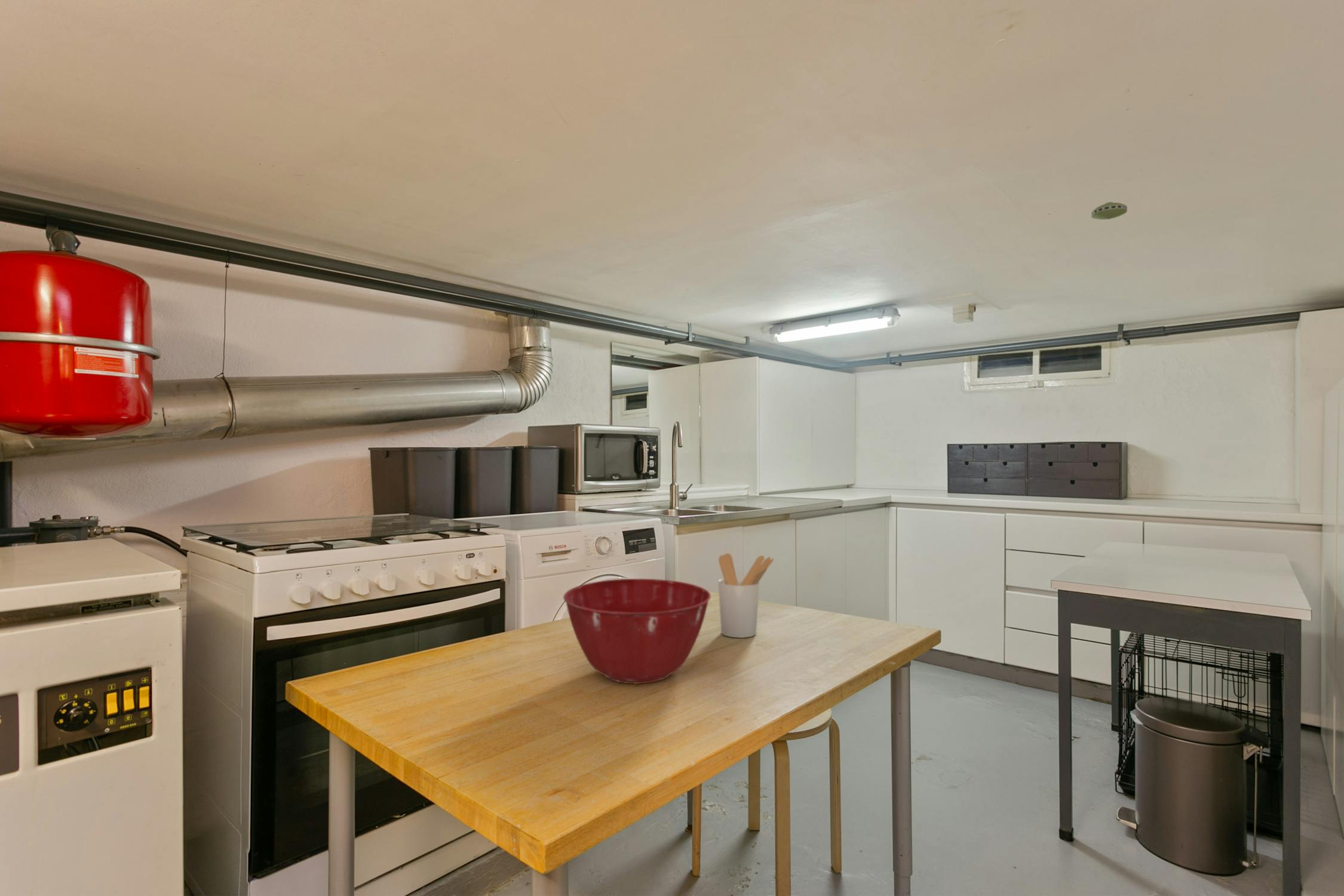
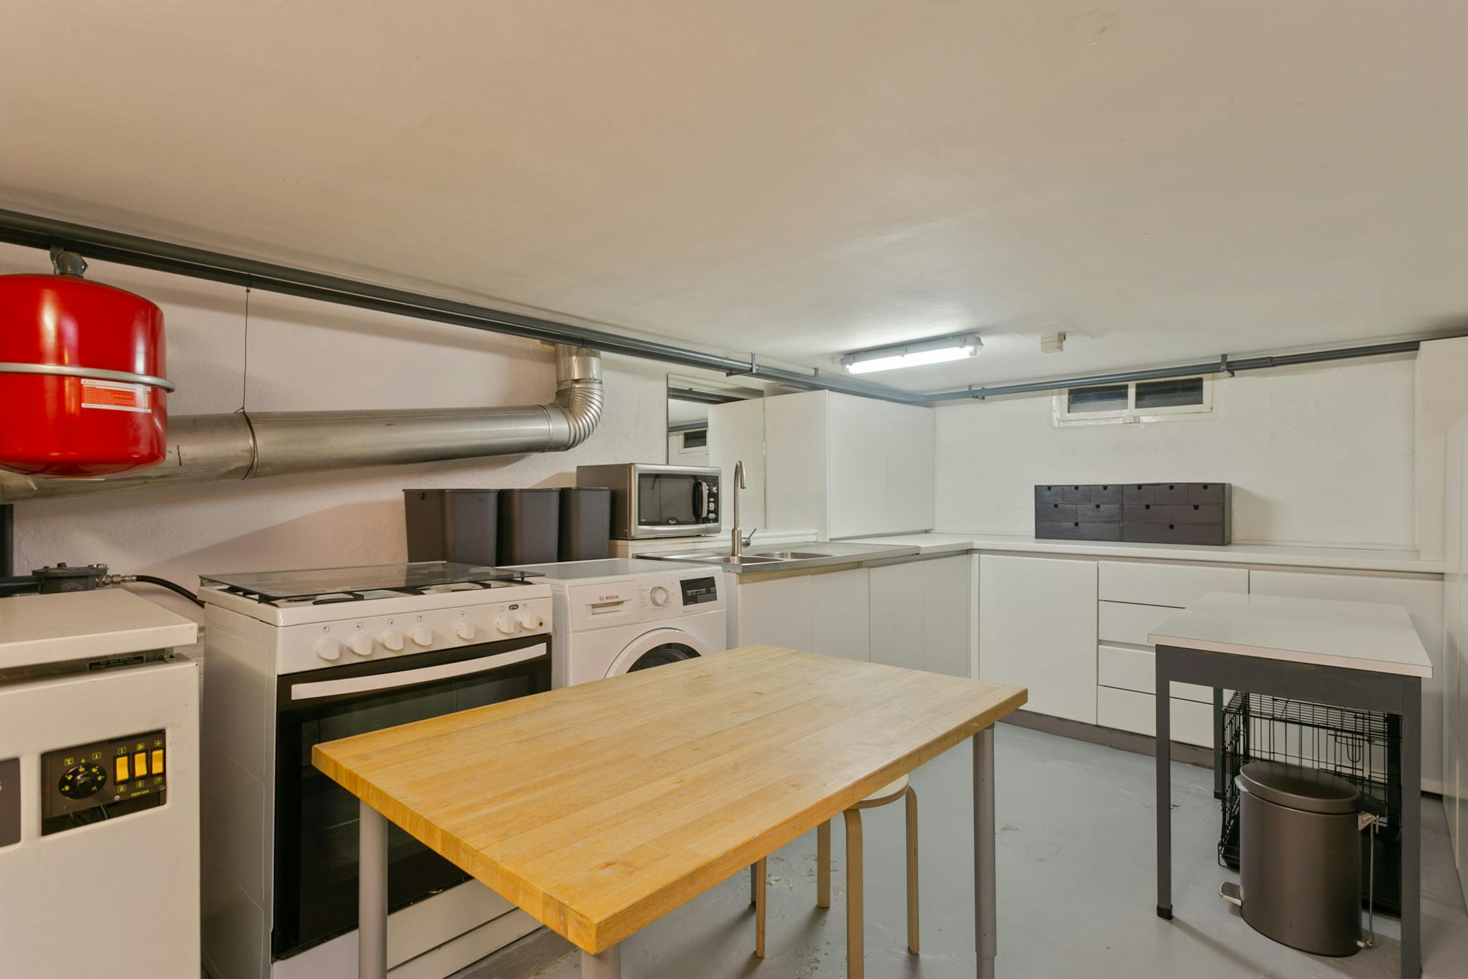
- smoke detector [1091,201,1128,220]
- utensil holder [717,553,774,639]
- mixing bowl [563,578,711,684]
